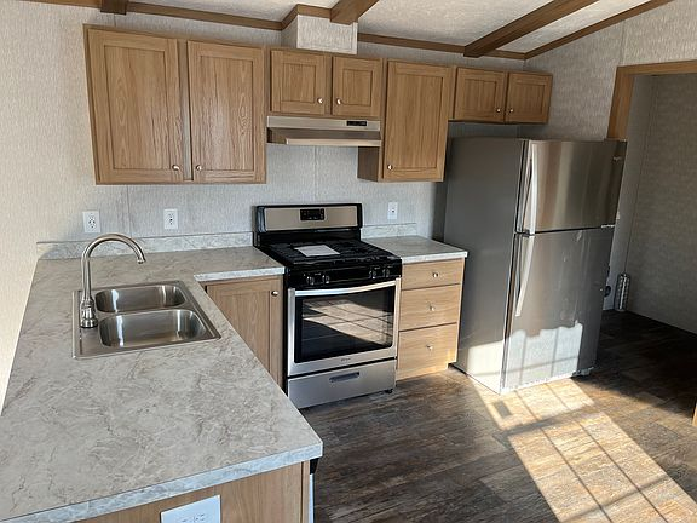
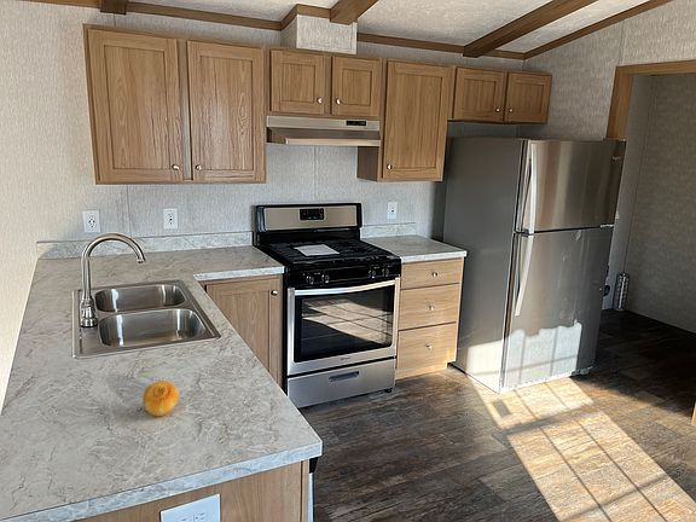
+ fruit [141,379,180,417]
